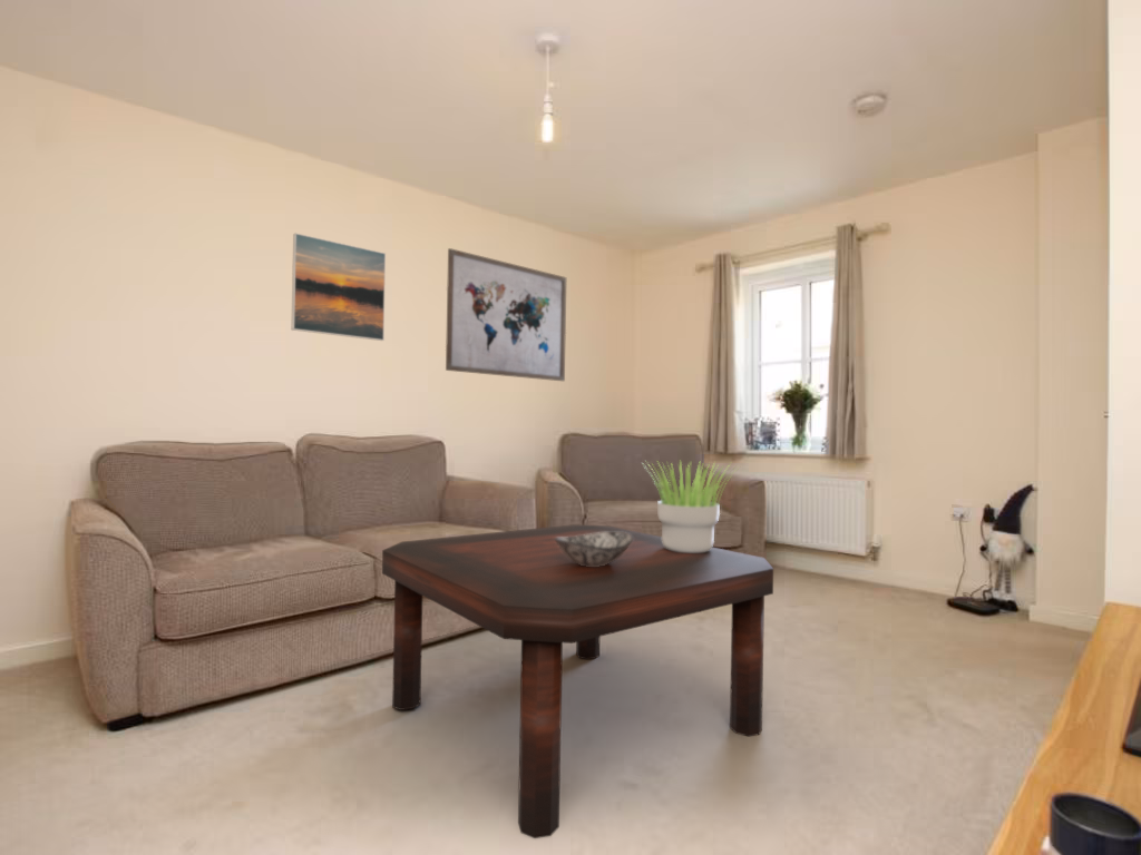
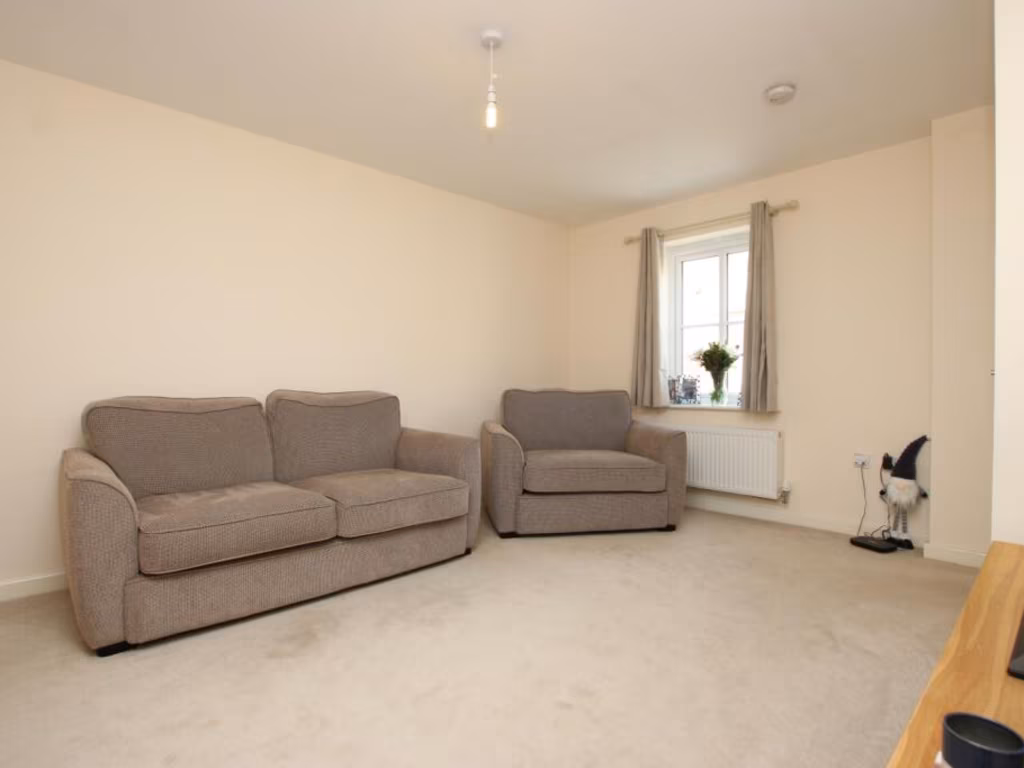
- coffee table [381,523,774,839]
- potted plant [642,459,742,552]
- decorative bowl [555,532,633,567]
- wall art [445,247,567,382]
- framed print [291,232,387,342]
